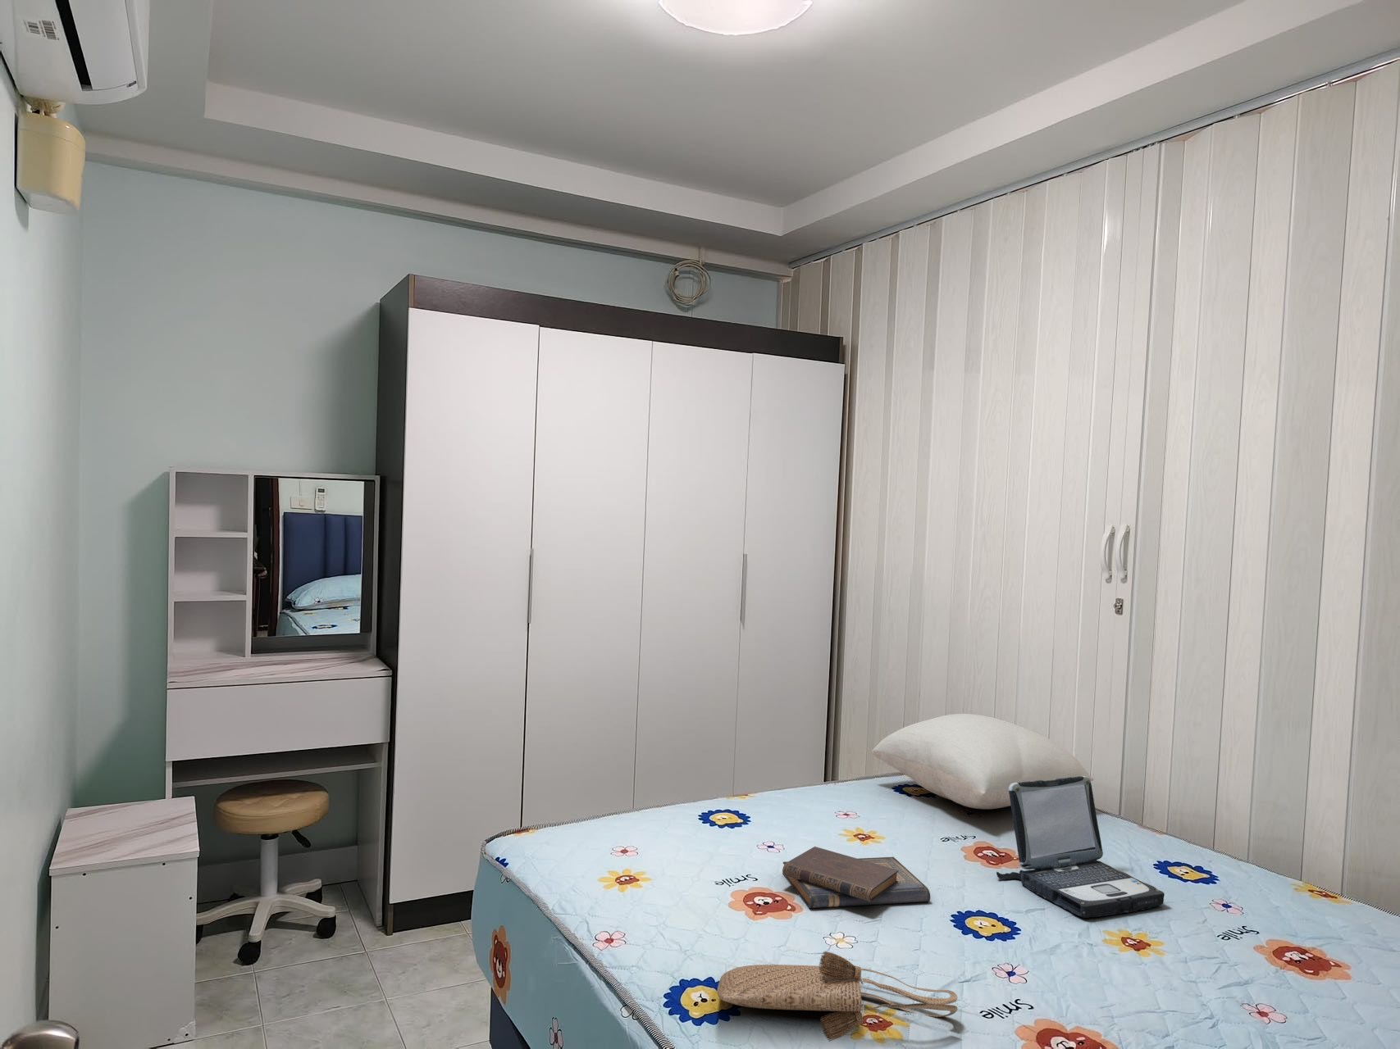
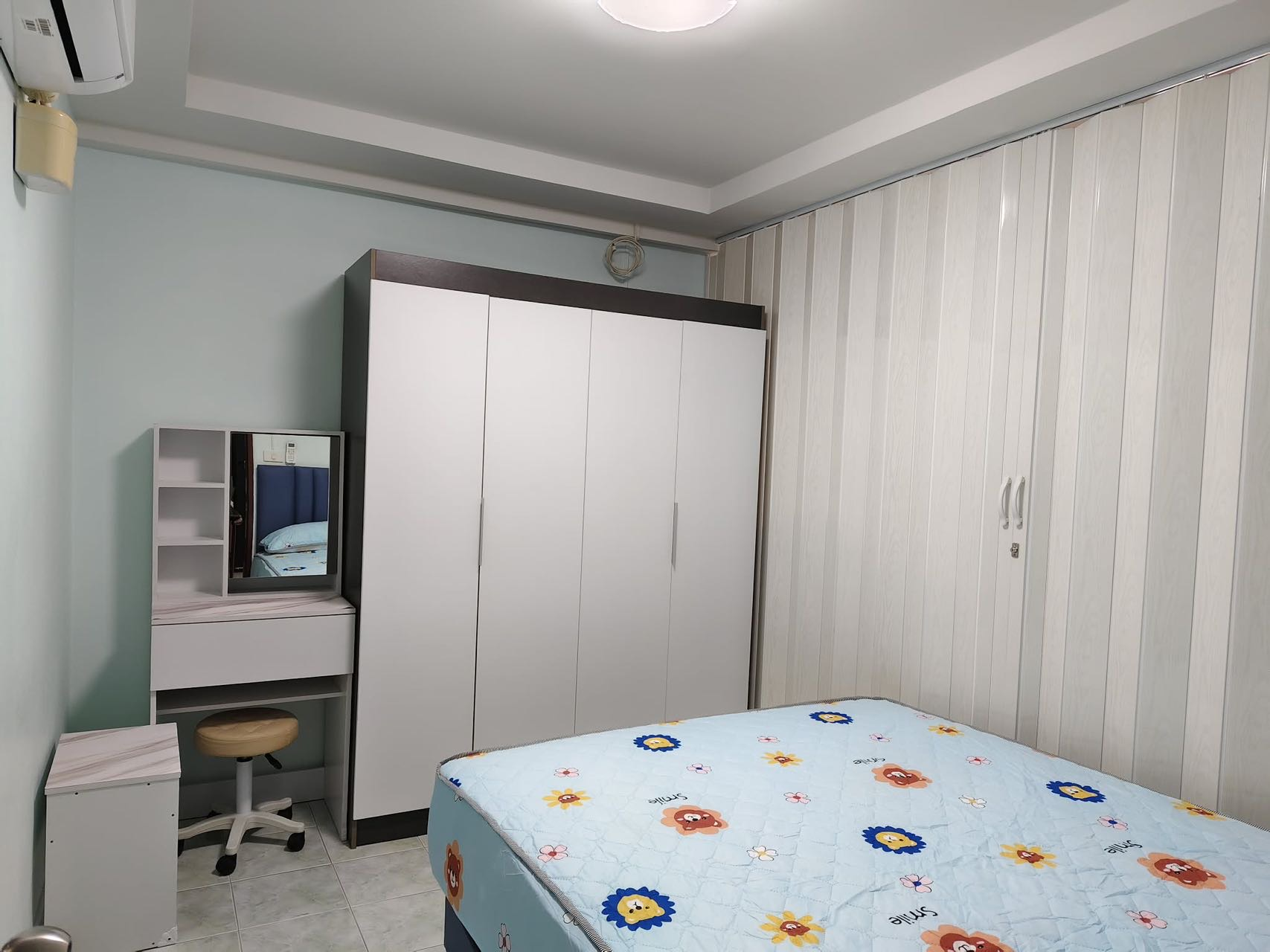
- tote bag [717,951,958,1042]
- diary [782,846,930,909]
- laptop [995,776,1165,919]
- pillow [870,713,1095,810]
